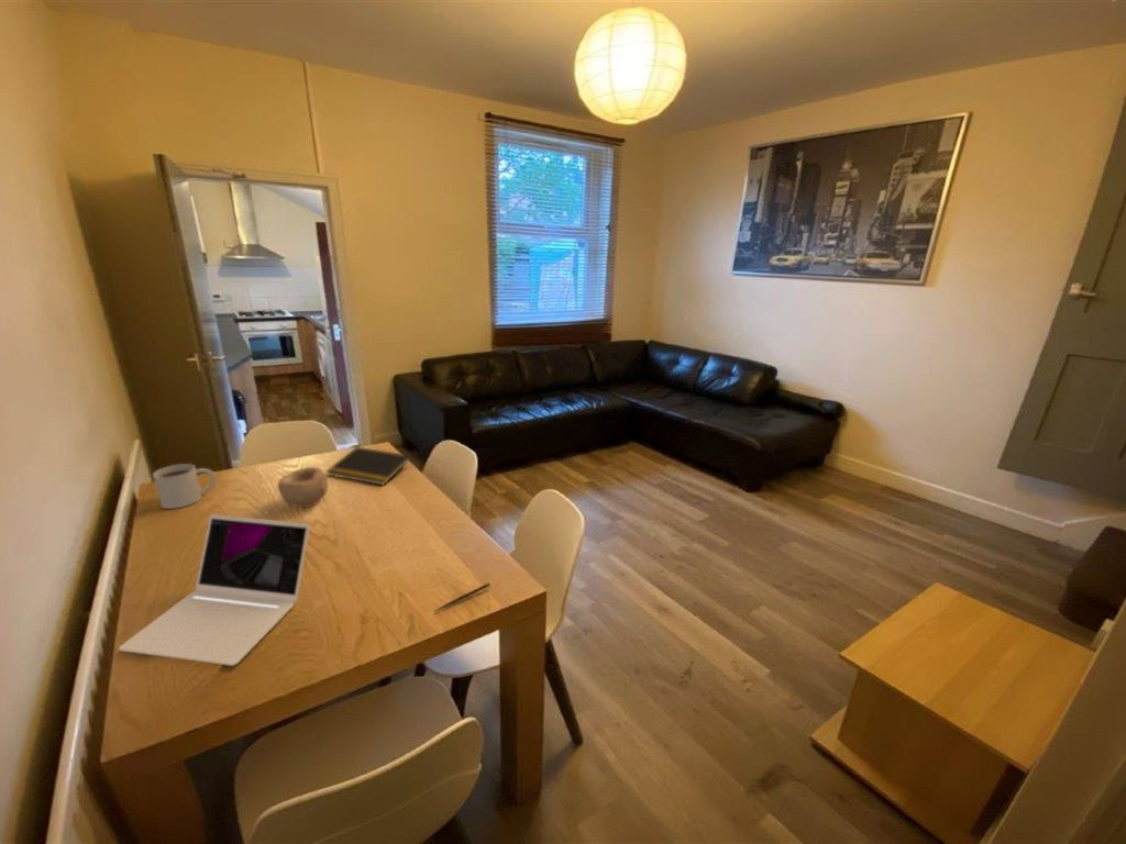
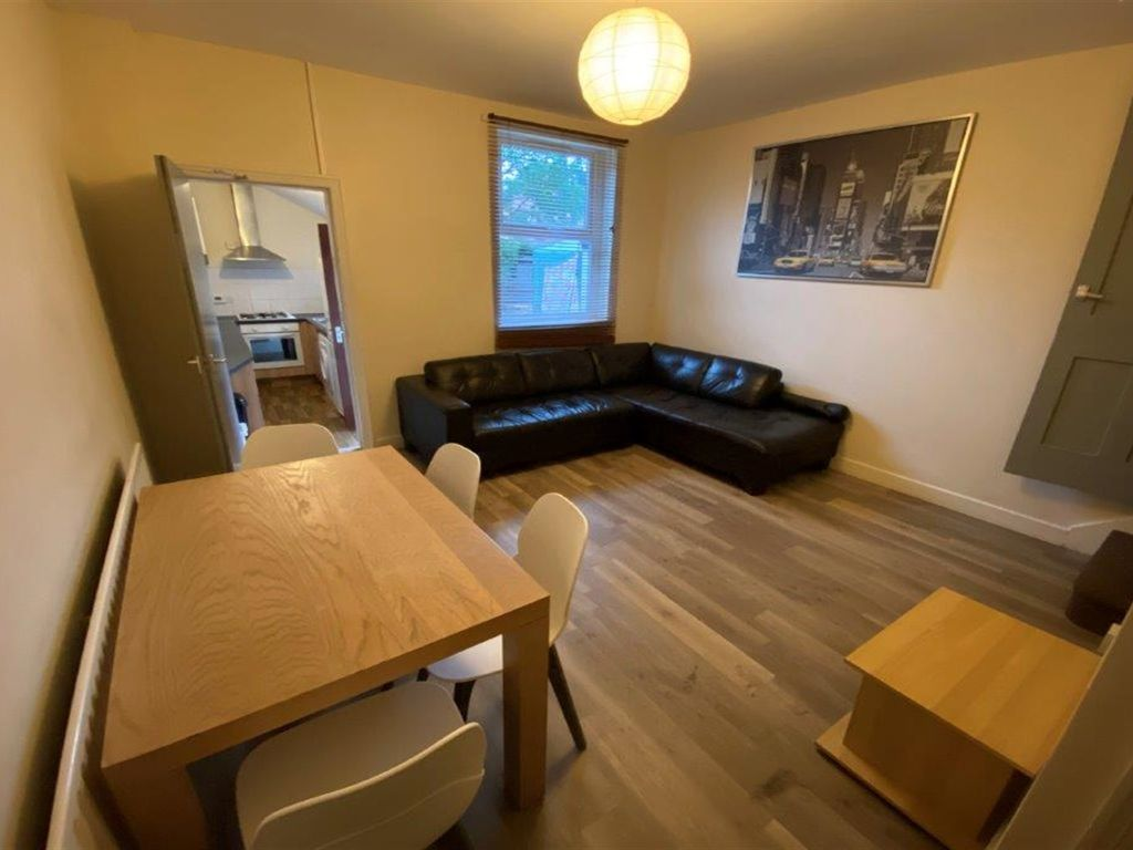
- bowl [277,466,329,509]
- mug [152,463,217,510]
- laptop [118,513,310,667]
- pen [432,582,492,613]
- notepad [325,446,412,486]
